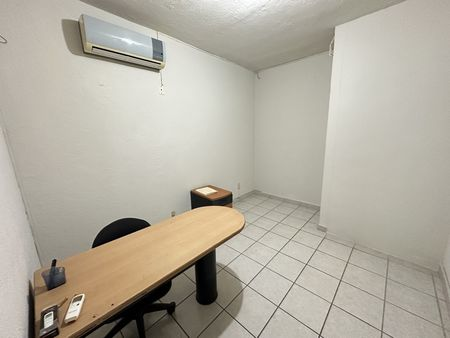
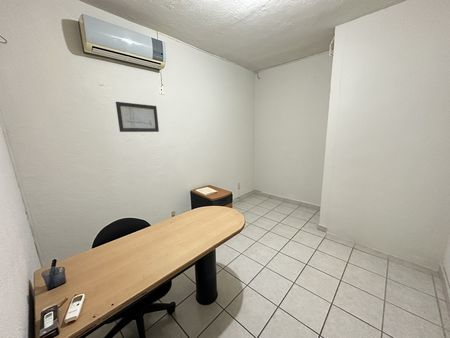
+ wall art [115,101,160,133]
